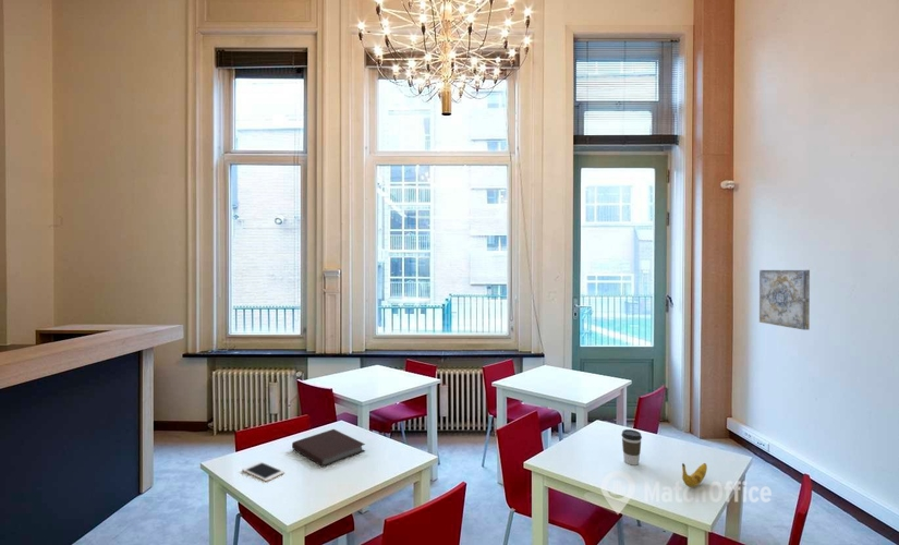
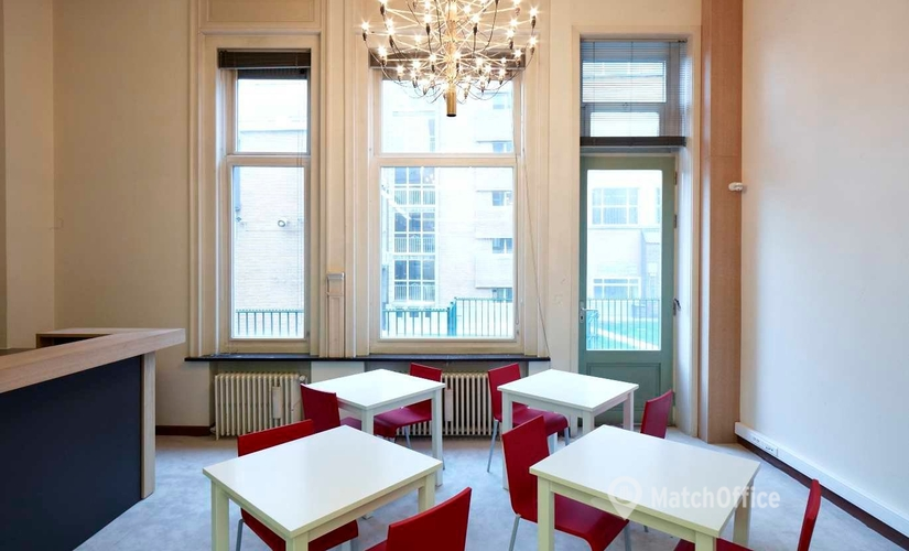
- banana [681,462,708,488]
- notebook [291,428,366,469]
- coffee cup [620,428,643,467]
- wall art [758,269,811,331]
- cell phone [241,460,286,483]
